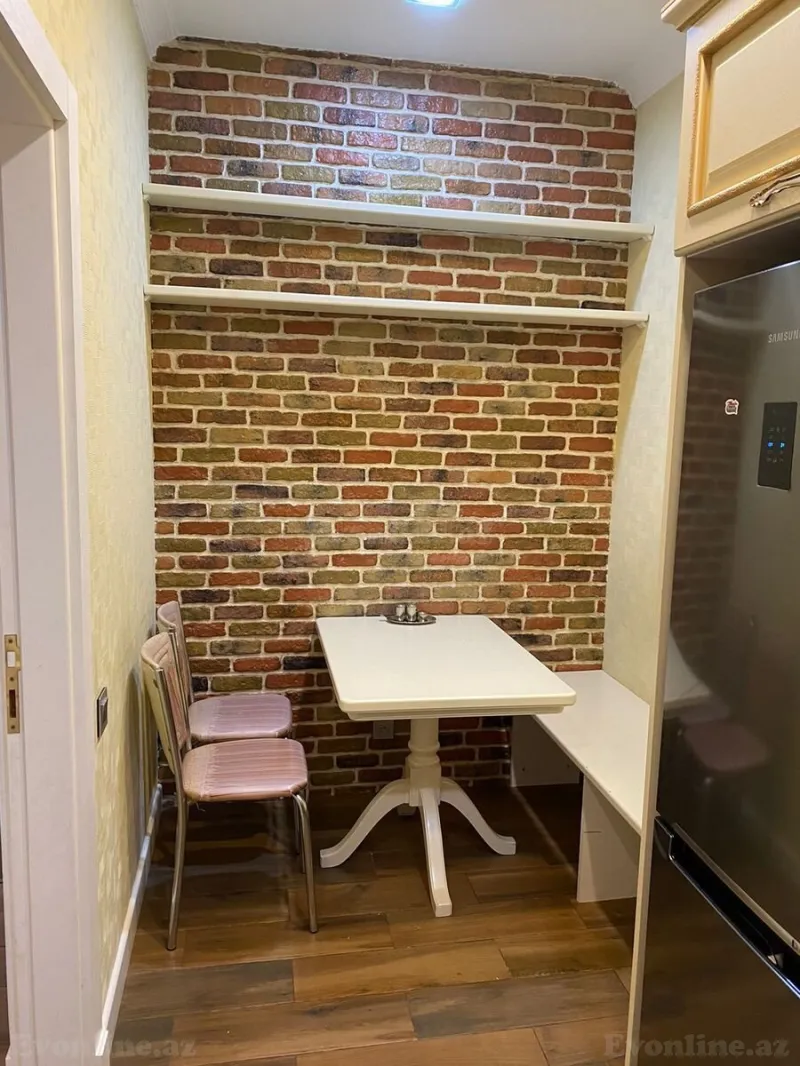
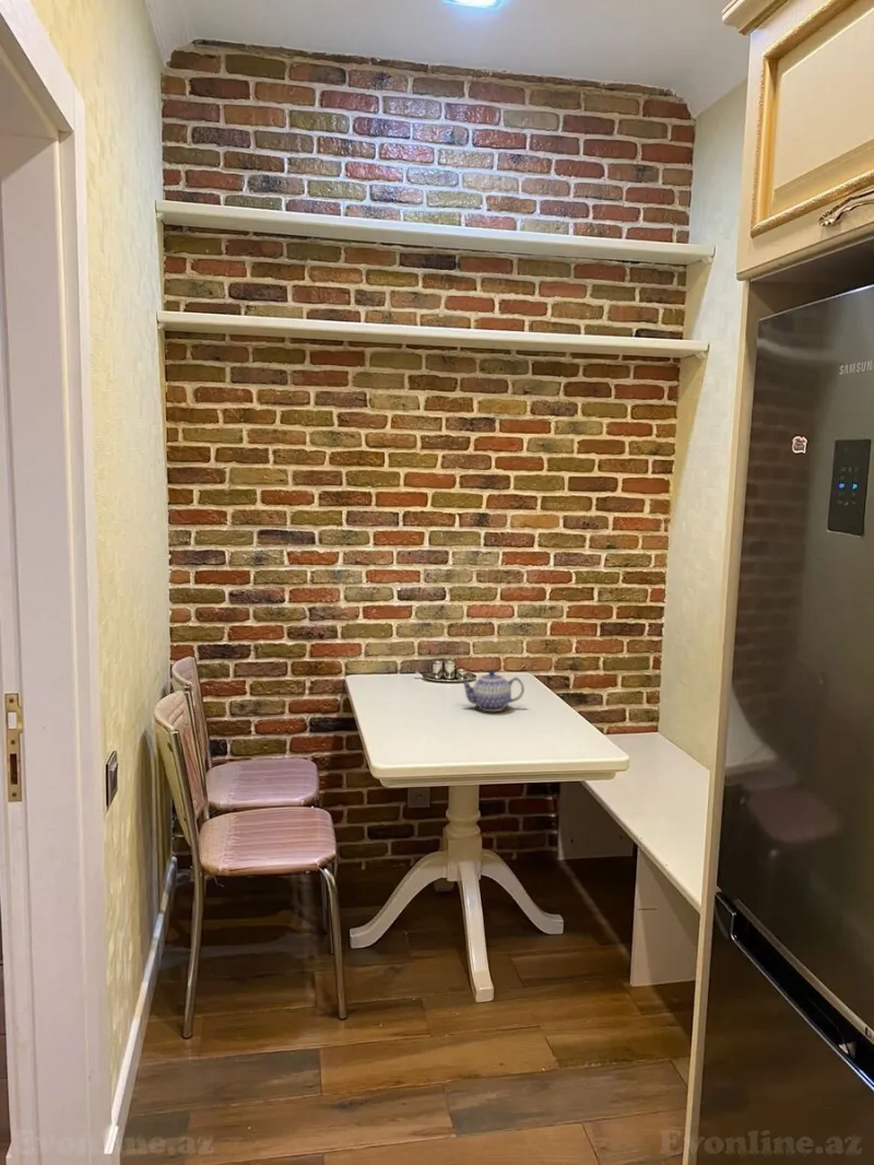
+ teapot [459,669,525,713]
